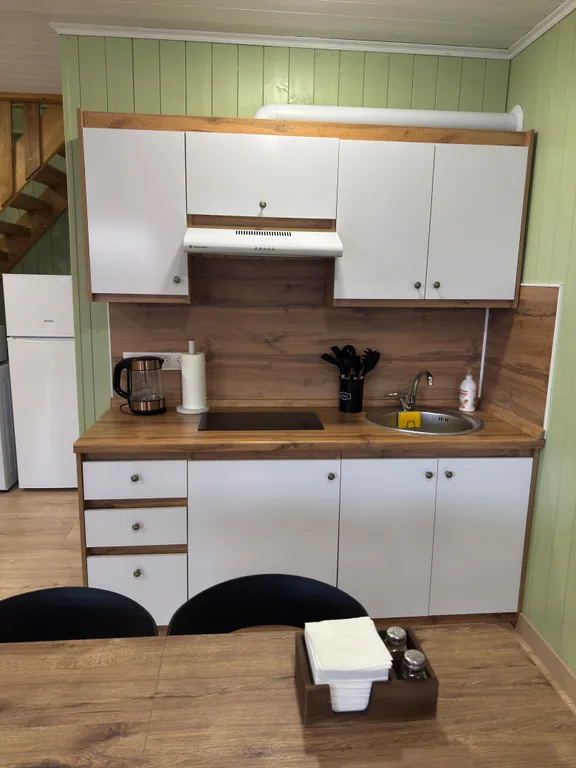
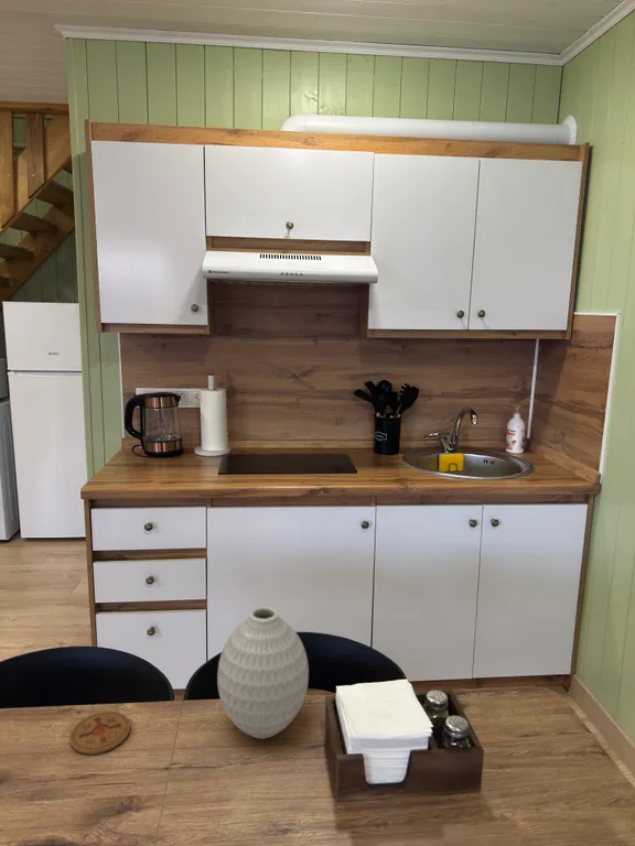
+ vase [216,606,310,740]
+ coaster [68,711,131,756]
